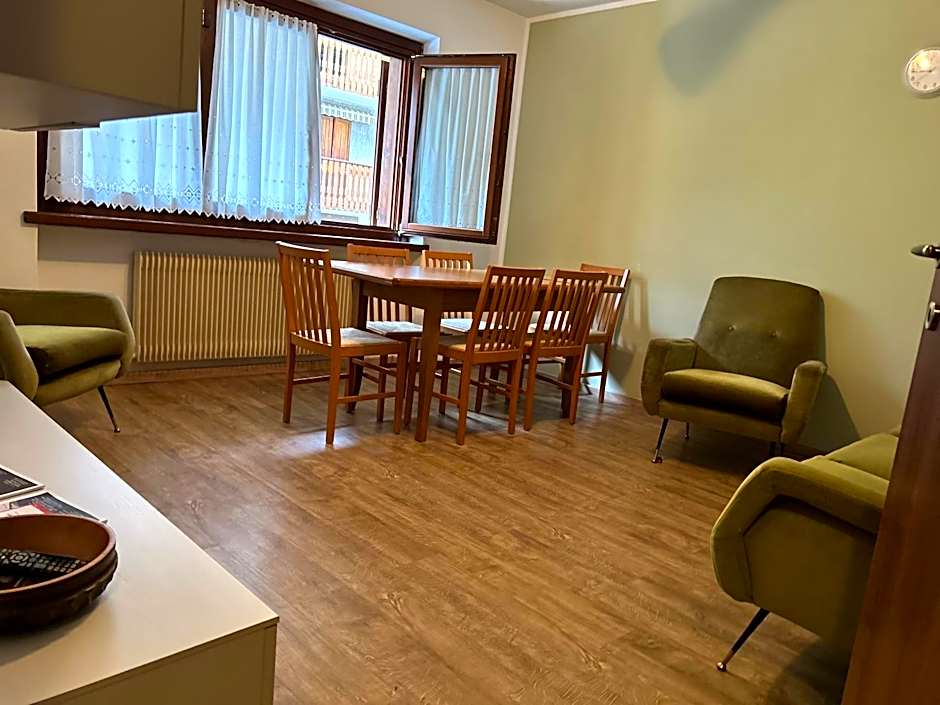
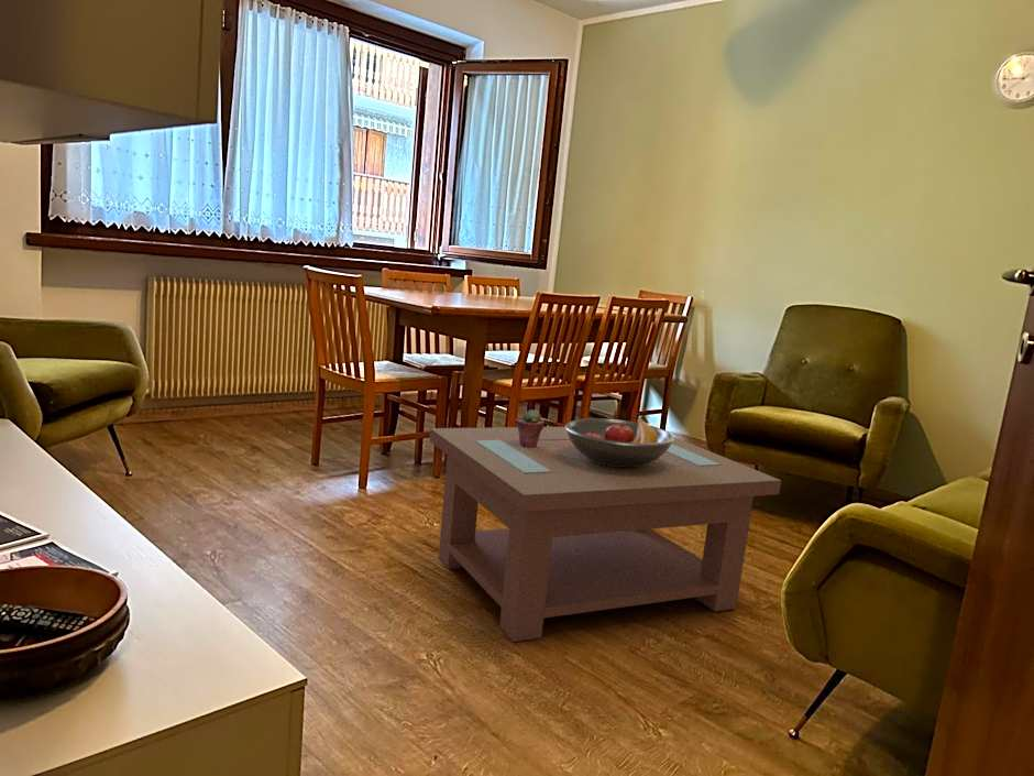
+ fruit bowl [564,416,674,467]
+ coffee table [428,426,782,643]
+ potted succulent [515,408,546,448]
